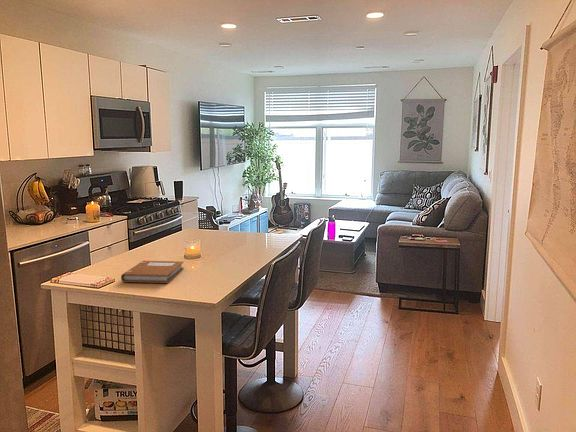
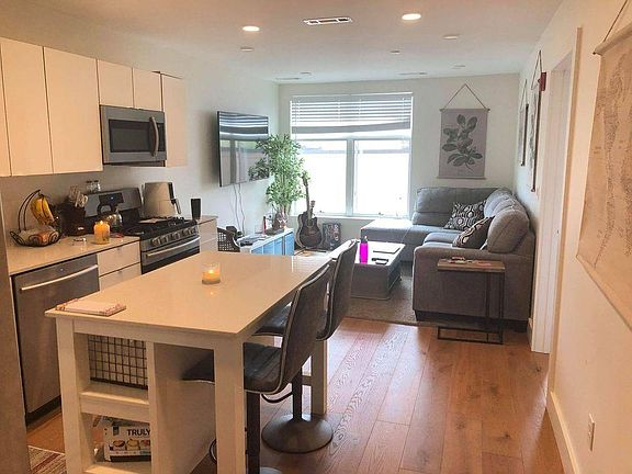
- notebook [120,260,185,284]
